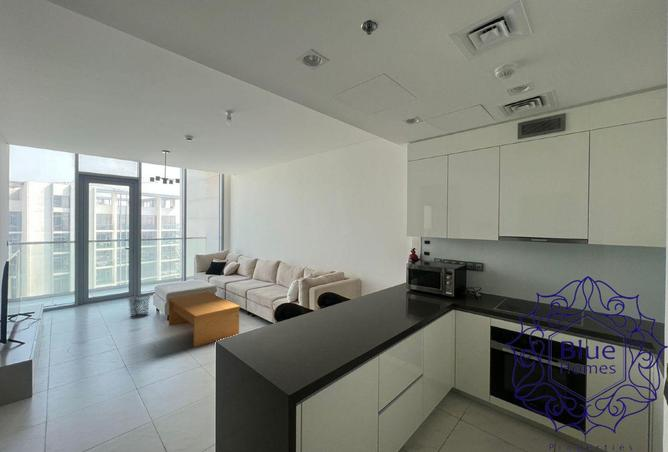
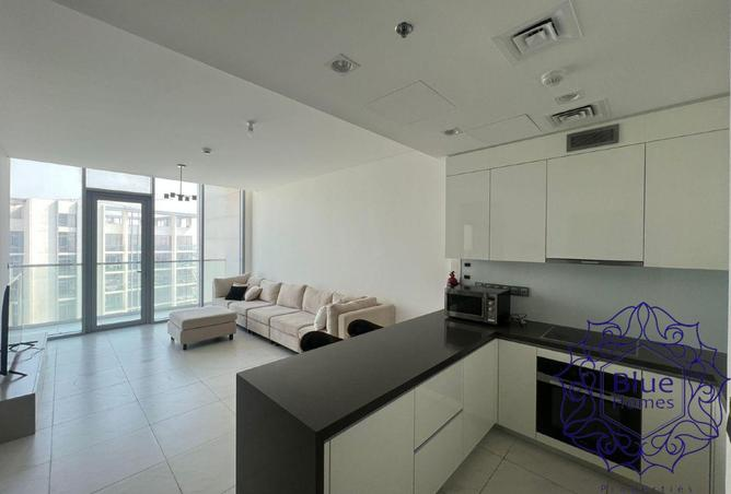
- coffee table [167,291,241,348]
- waste bin [128,295,151,320]
